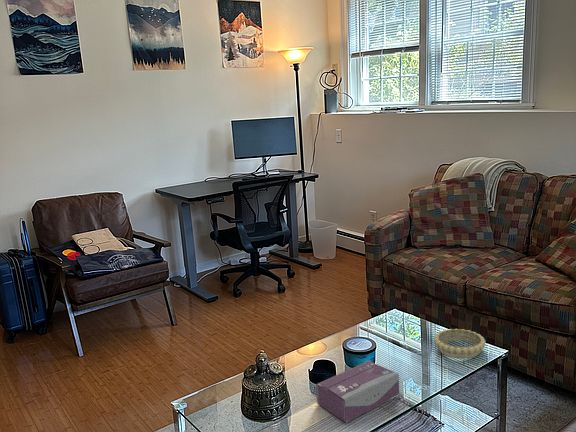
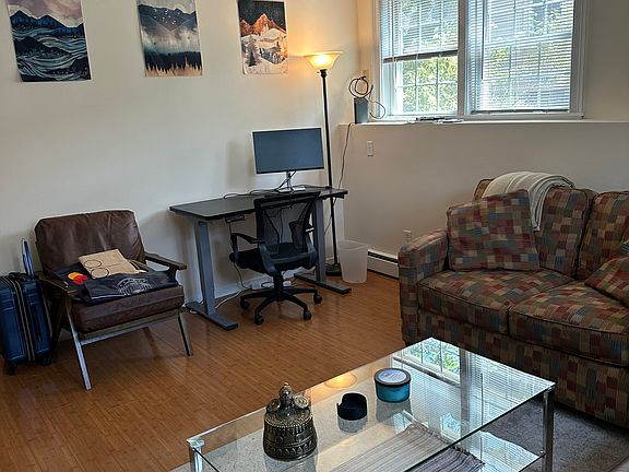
- tissue box [315,360,400,423]
- decorative bowl [433,328,487,360]
